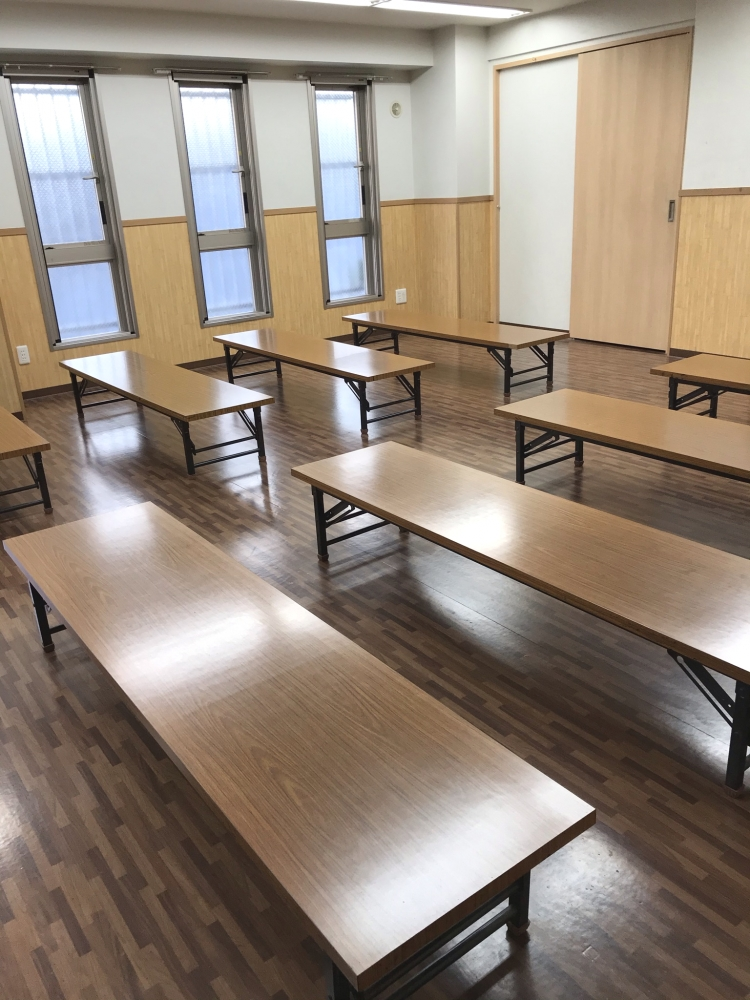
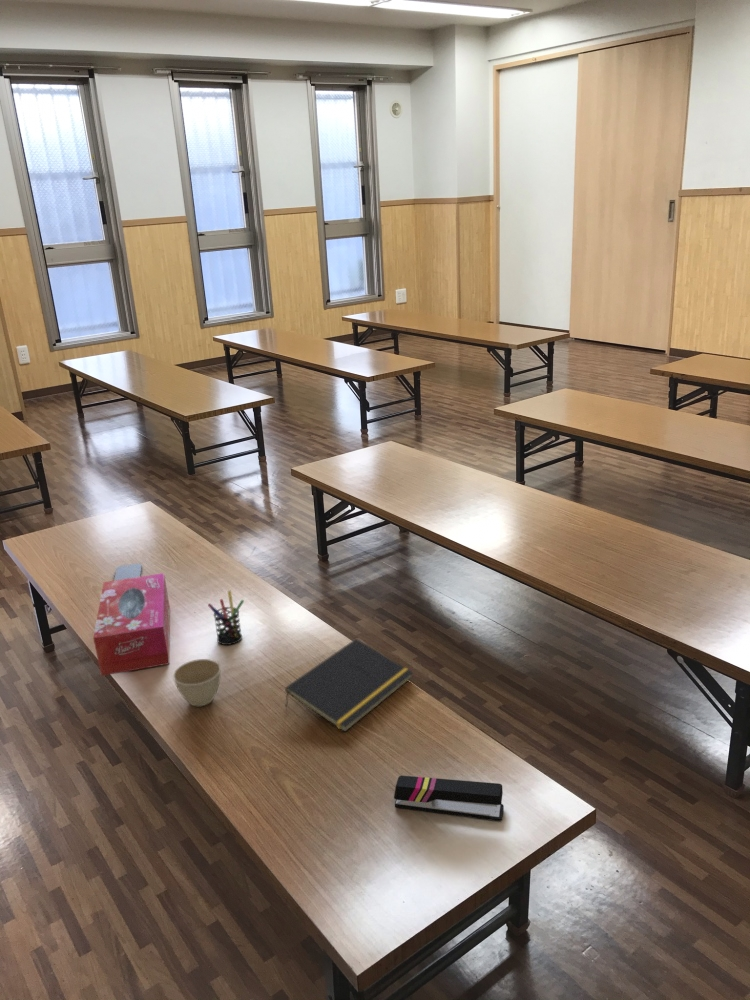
+ flower pot [172,658,222,707]
+ notepad [284,638,414,733]
+ stapler [393,775,505,822]
+ smartphone [113,562,143,581]
+ tissue box [92,572,171,677]
+ pen holder [207,590,245,646]
